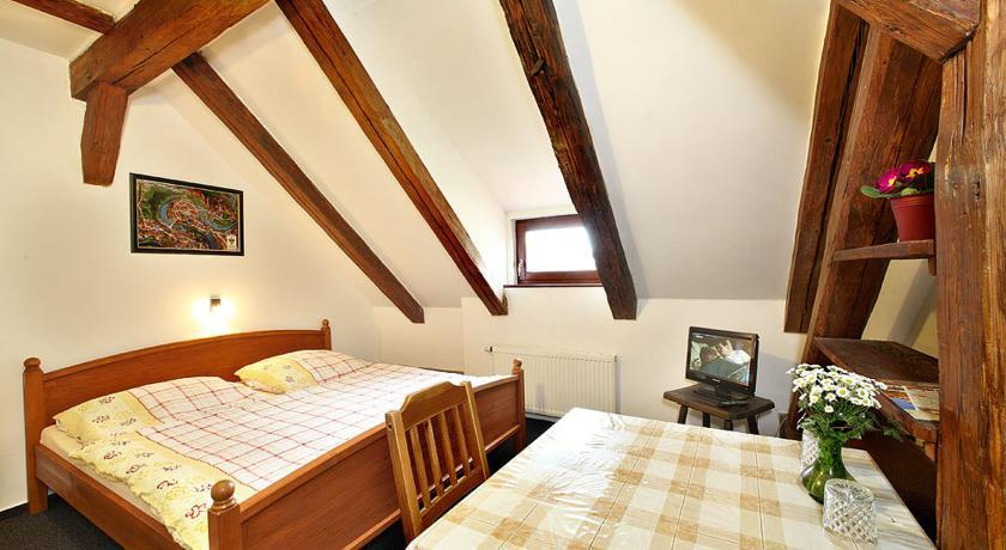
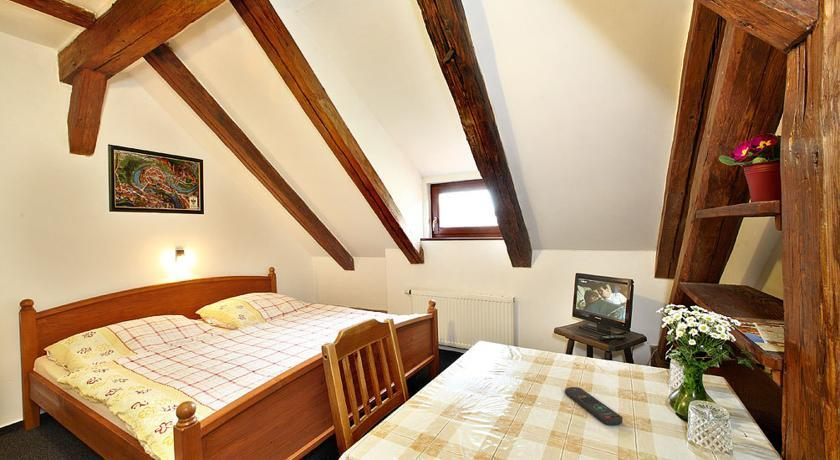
+ remote control [564,386,623,426]
